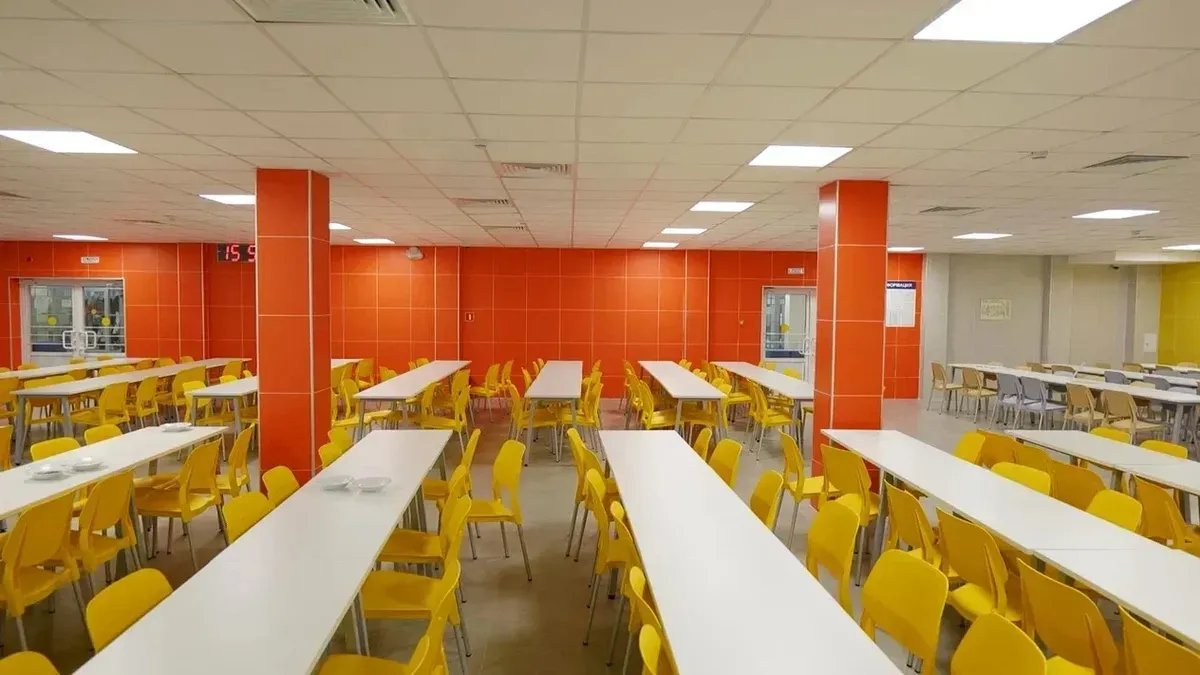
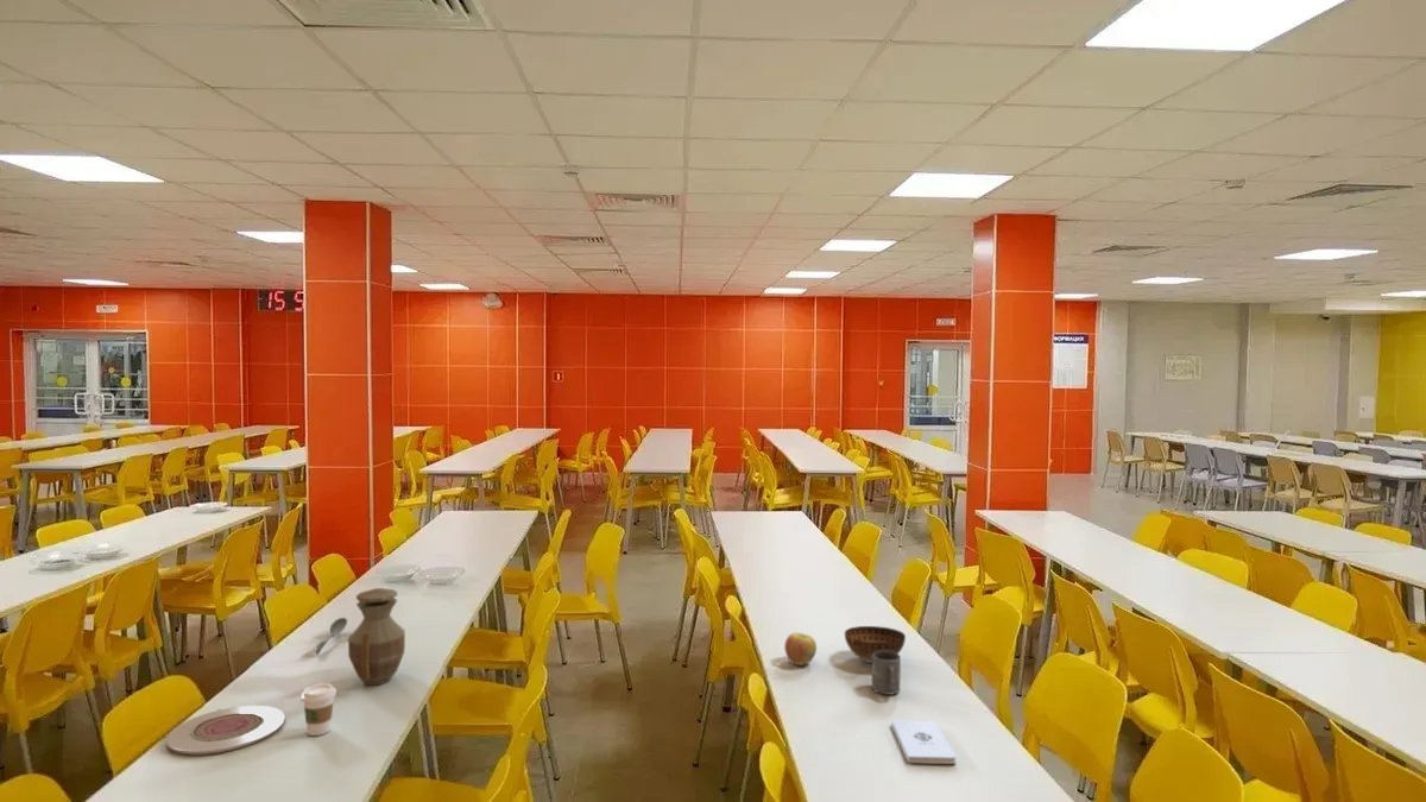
+ apple [783,632,818,667]
+ coffee cup [299,682,337,737]
+ spoon [315,617,348,656]
+ vase [347,587,406,687]
+ bowl [844,625,907,664]
+ plate [165,705,286,756]
+ notepad [890,719,958,765]
+ mug [871,651,902,696]
